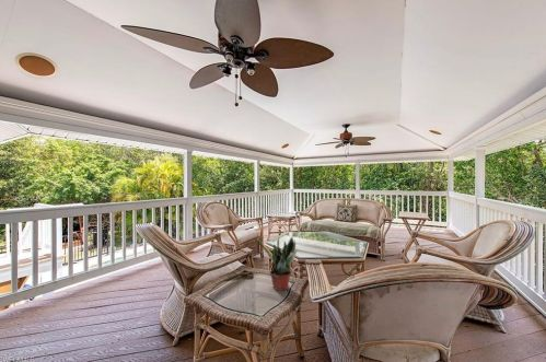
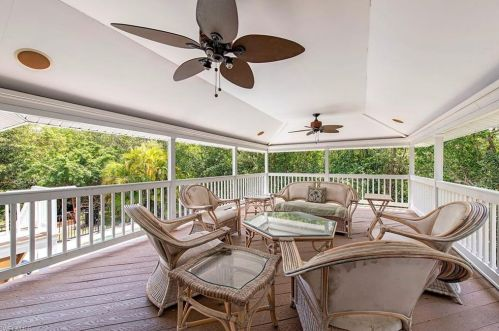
- potted plant [256,227,299,292]
